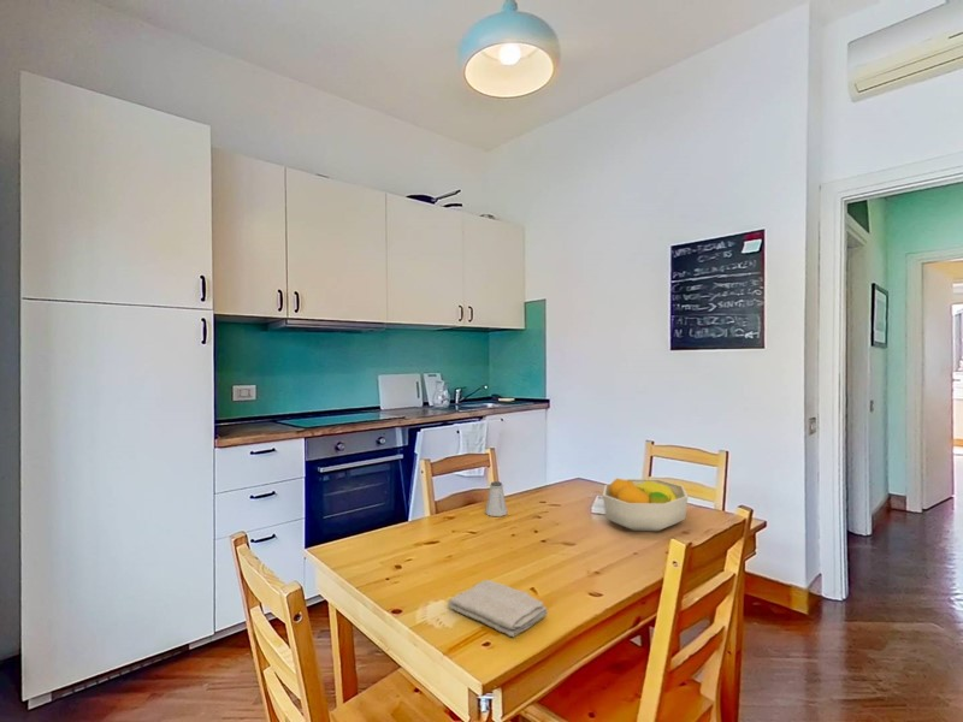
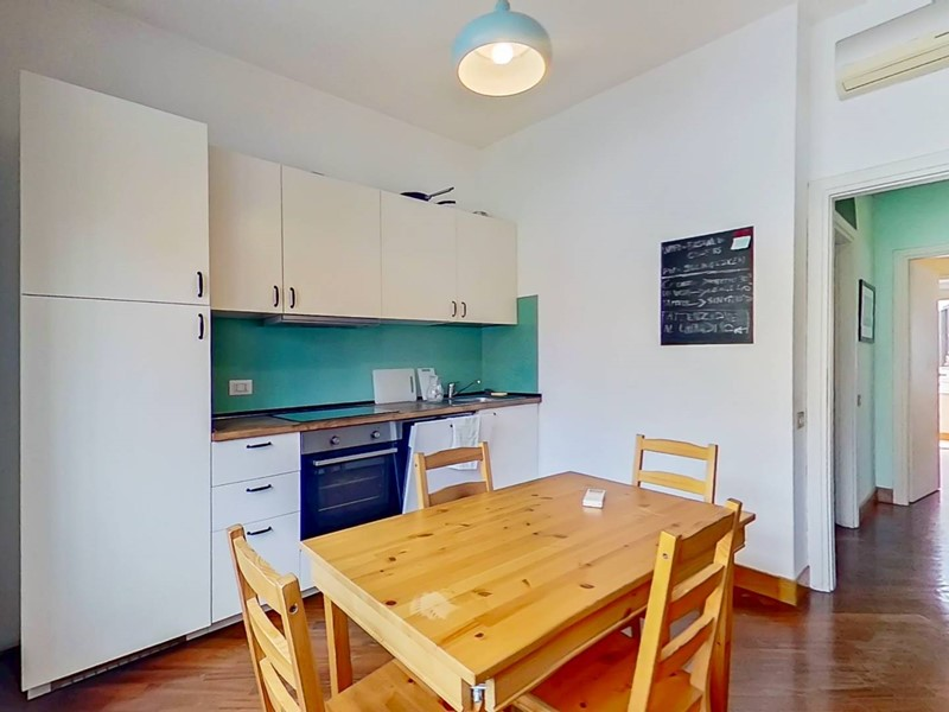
- fruit bowl [602,478,689,532]
- washcloth [447,579,549,639]
- saltshaker [485,480,509,517]
